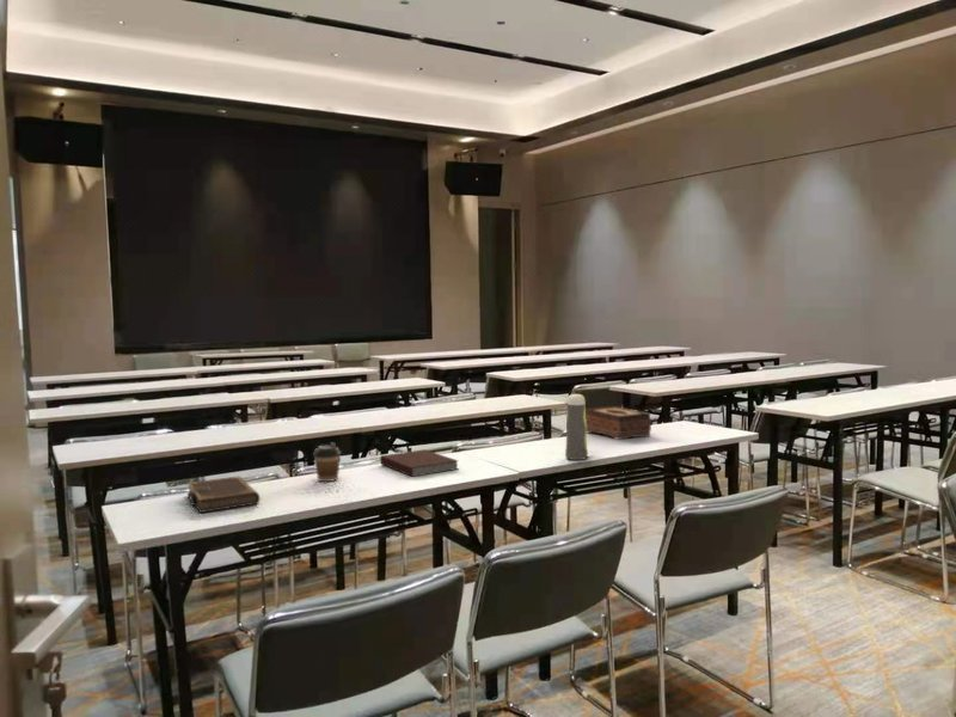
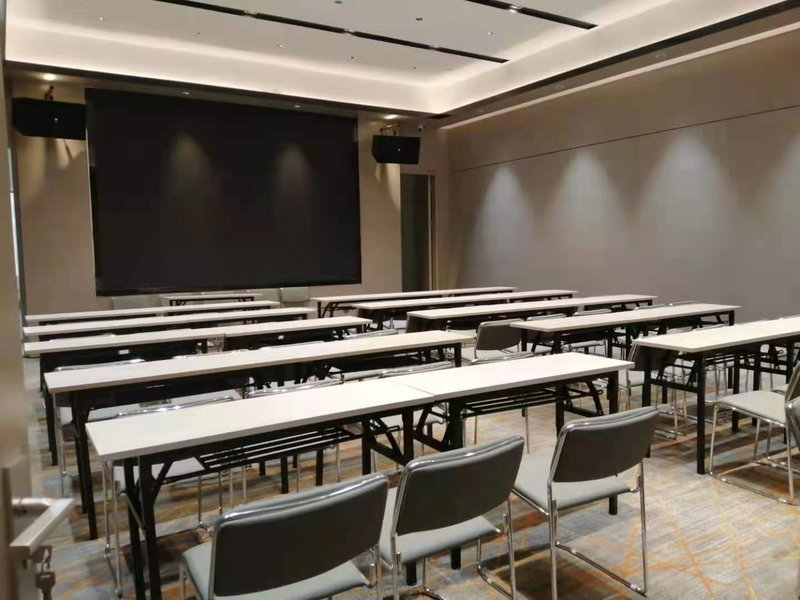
- notebook [379,448,460,478]
- notebook [185,476,262,514]
- tissue box [586,405,652,441]
- water bottle [564,393,589,461]
- coffee cup [312,442,342,483]
